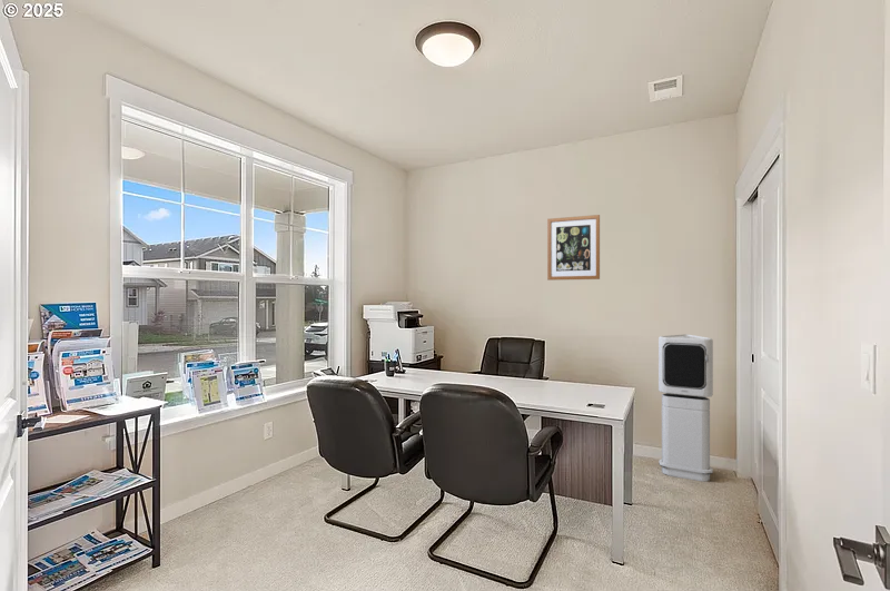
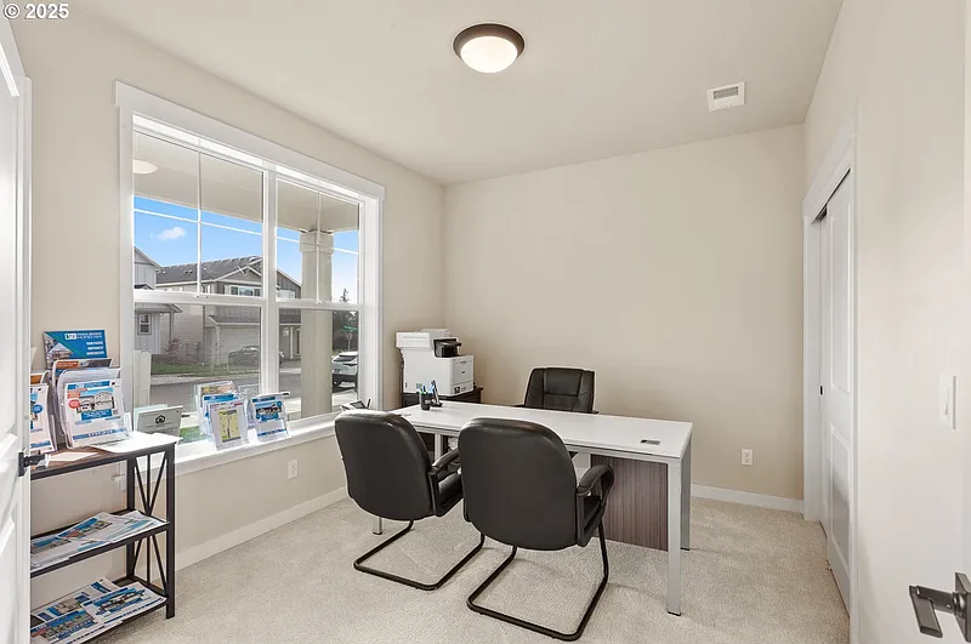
- air purifier [657,333,714,483]
- wall art [546,214,601,282]
